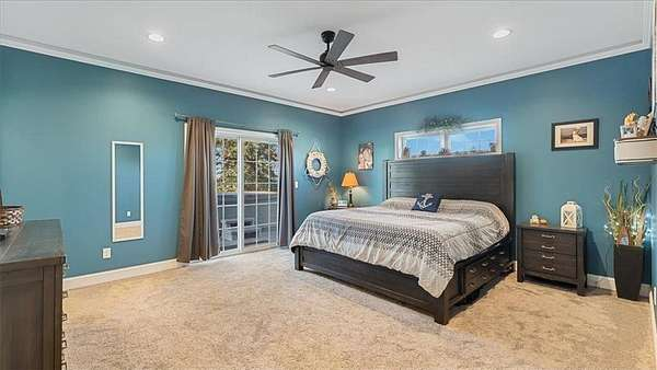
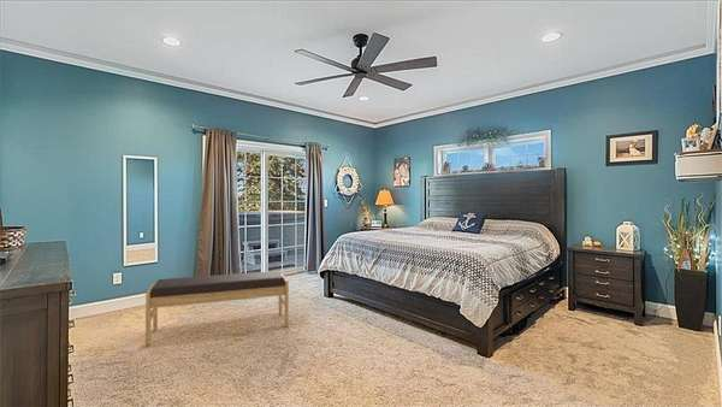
+ bench [144,270,290,347]
